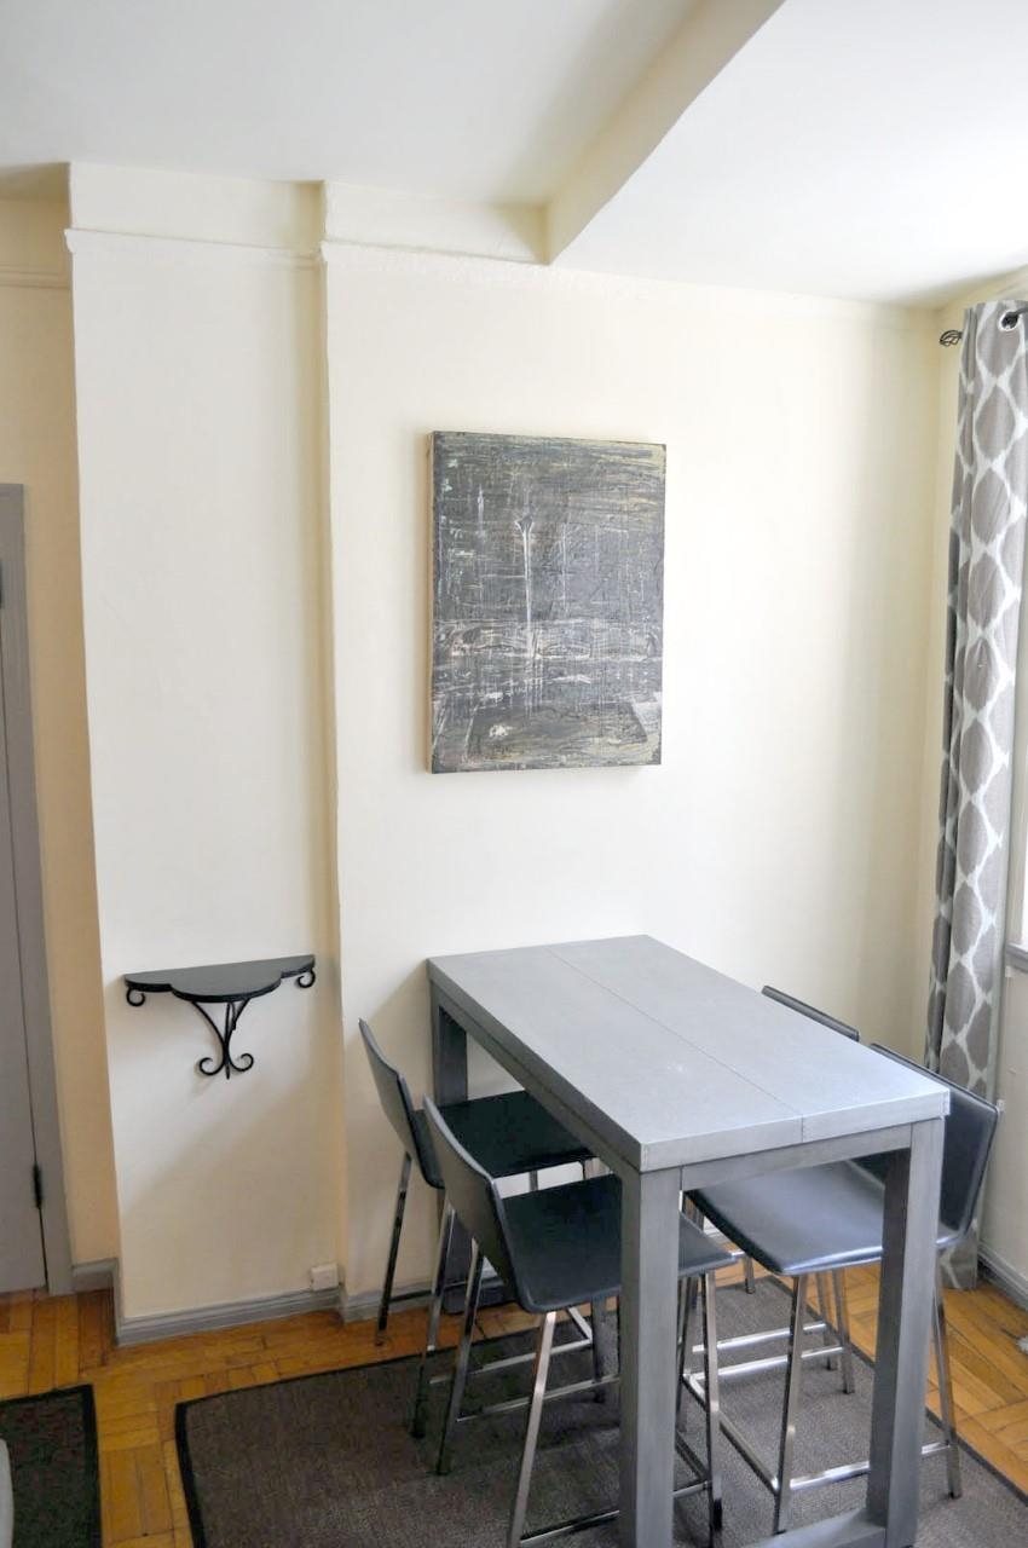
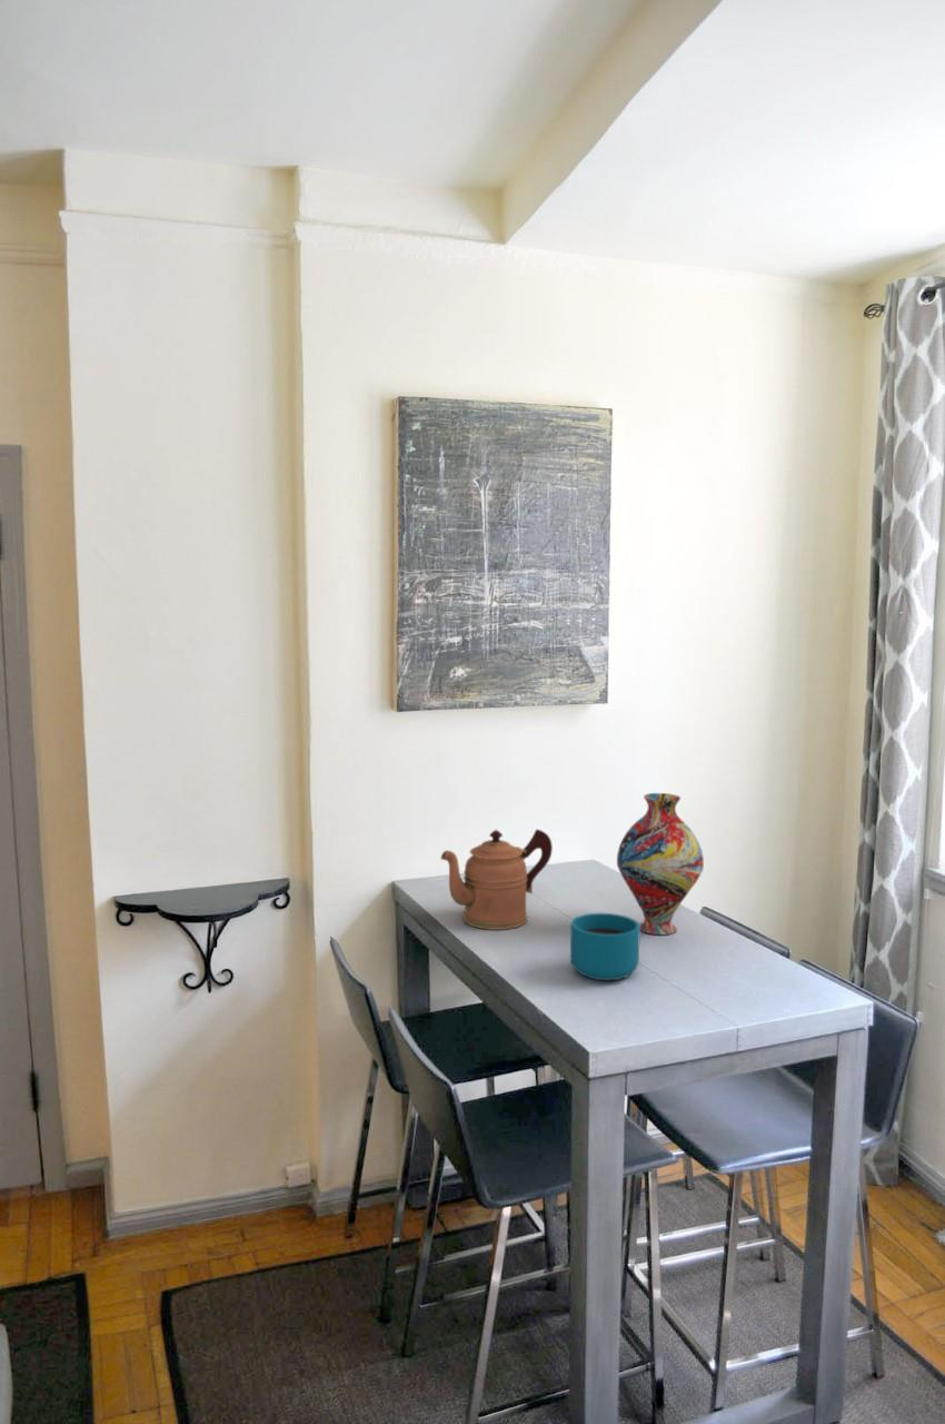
+ vase [616,792,705,936]
+ coffeepot [440,828,554,931]
+ cup [569,912,641,981]
